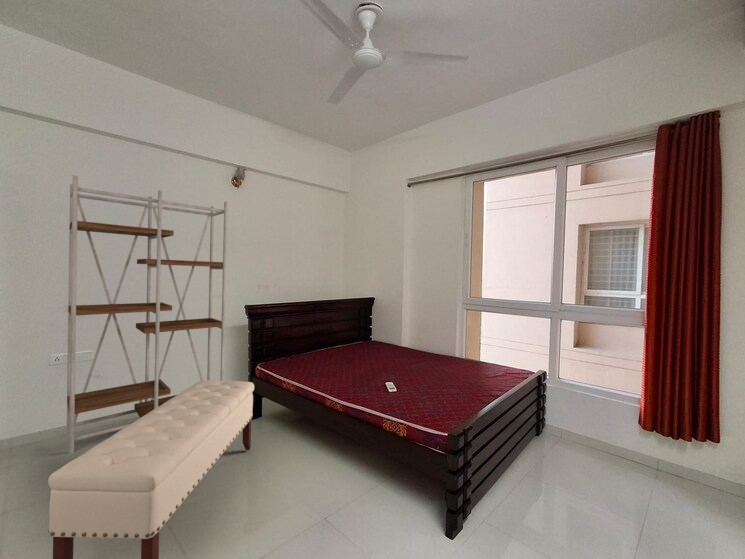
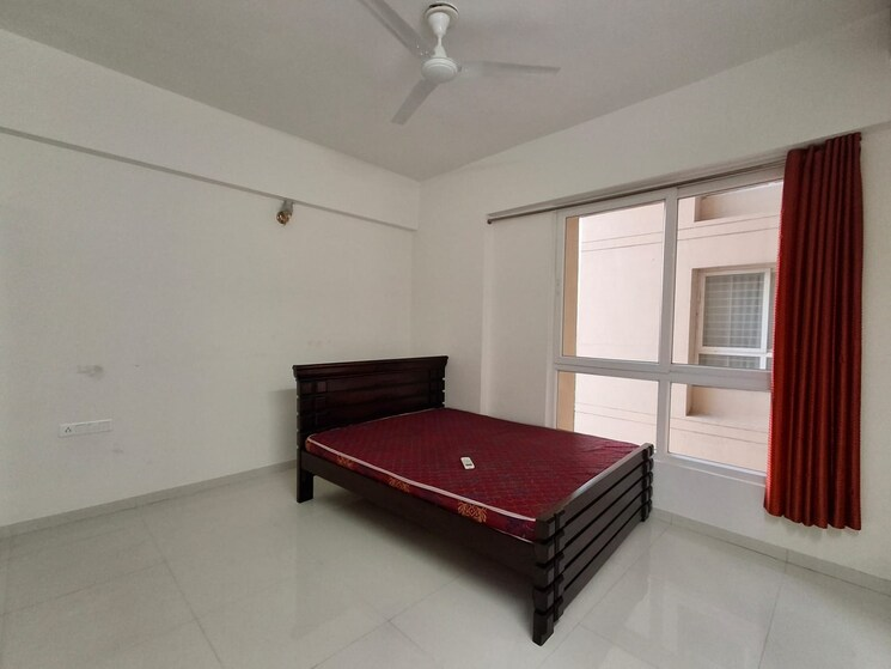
- shelving unit [66,174,228,455]
- bench [47,379,255,559]
